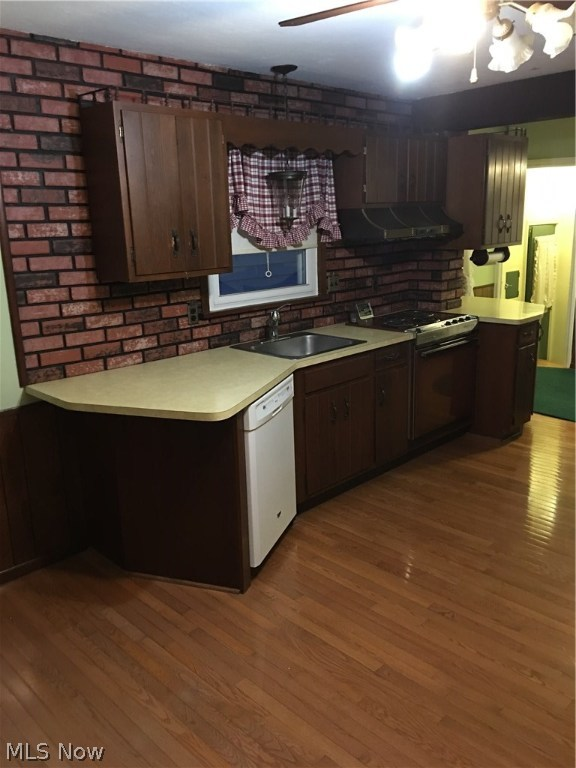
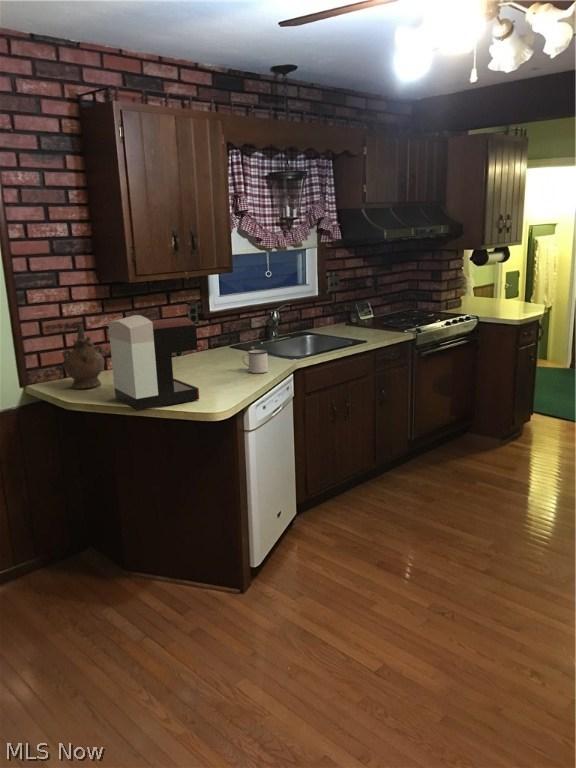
+ mug [241,349,269,374]
+ coffee maker [107,314,203,412]
+ ceremonial vessel [61,323,106,390]
